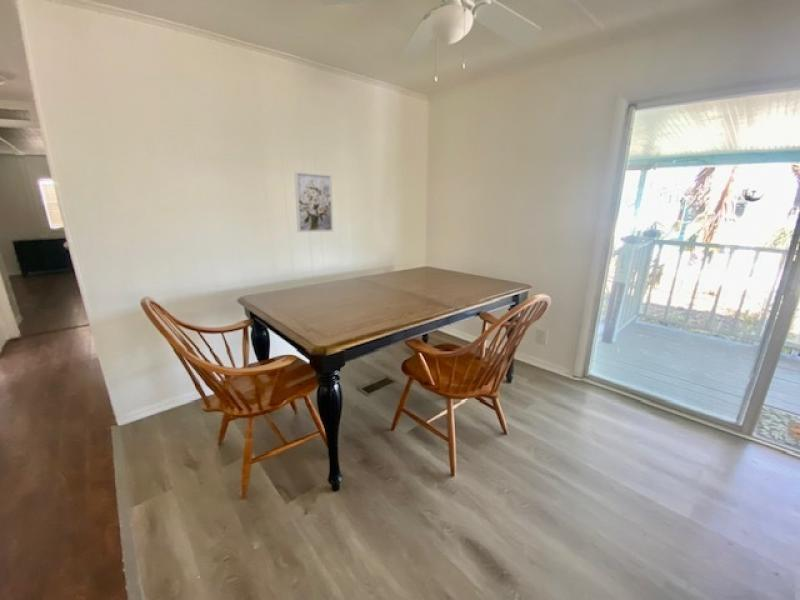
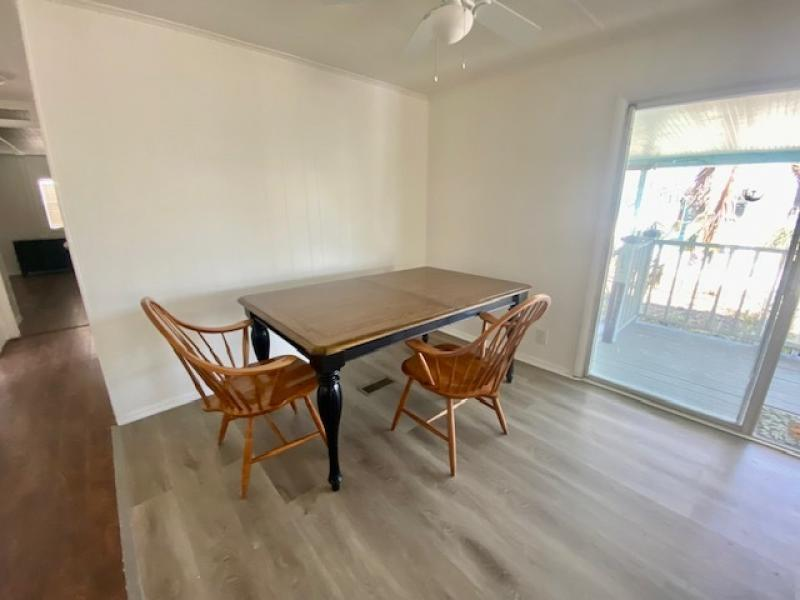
- wall art [293,170,334,233]
